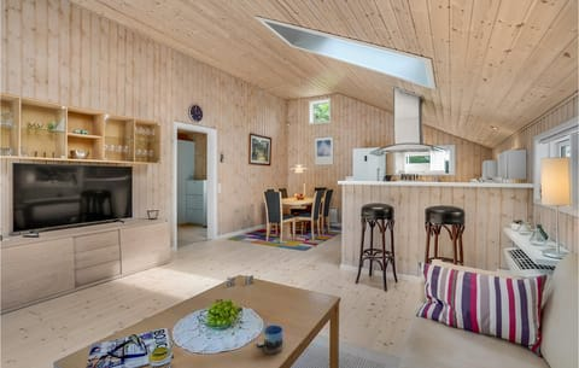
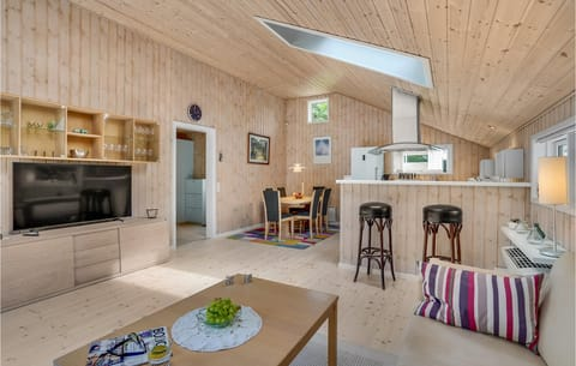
- mug [256,325,285,355]
